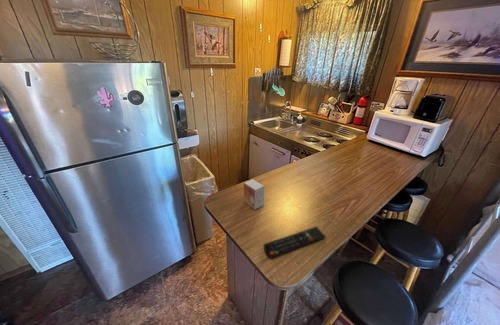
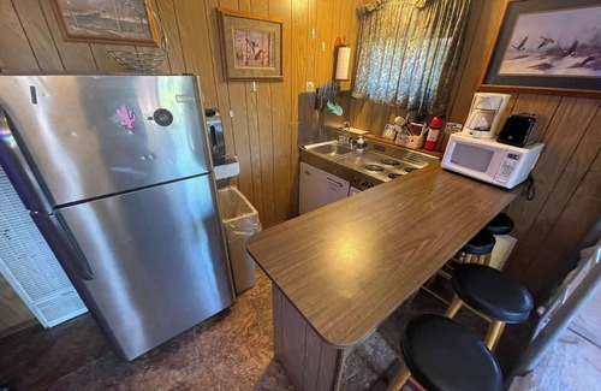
- small box [243,178,265,211]
- remote control [263,226,327,259]
